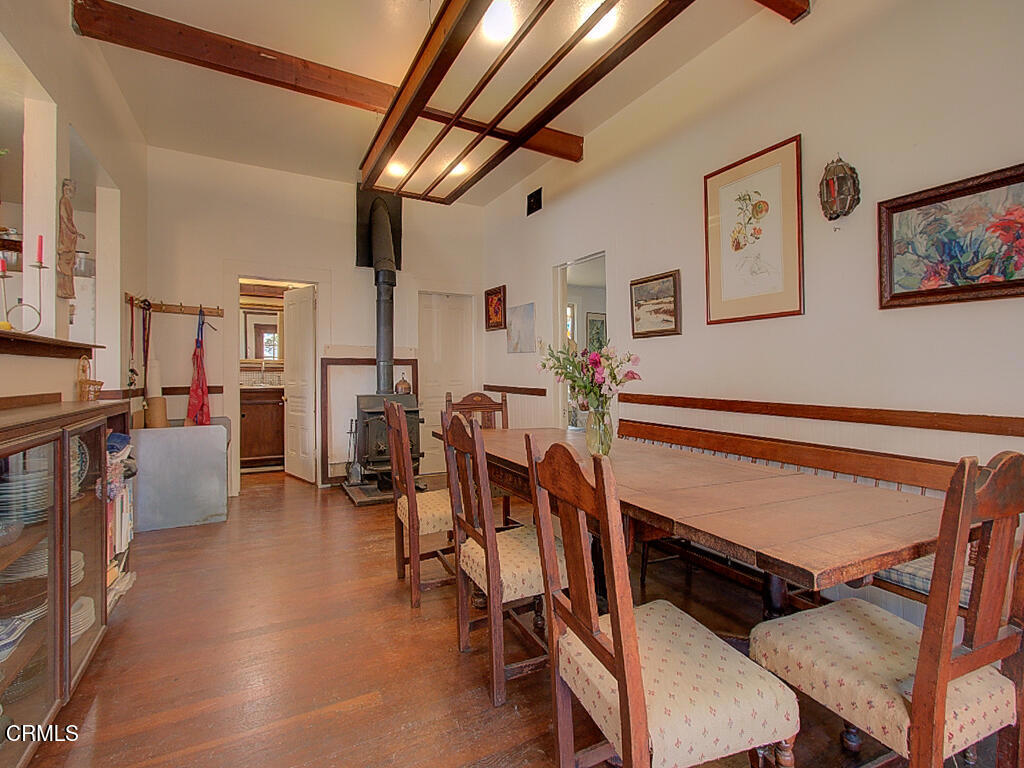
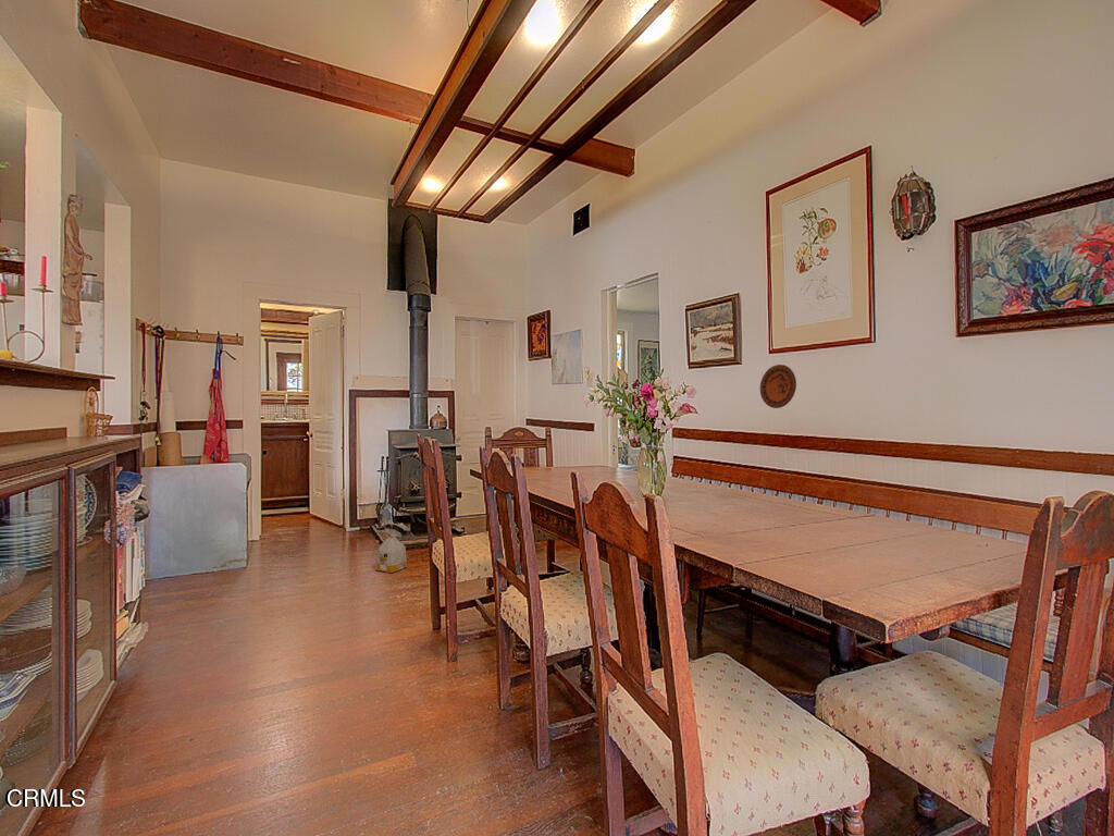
+ decorative plate [759,364,797,409]
+ bag [374,518,410,574]
